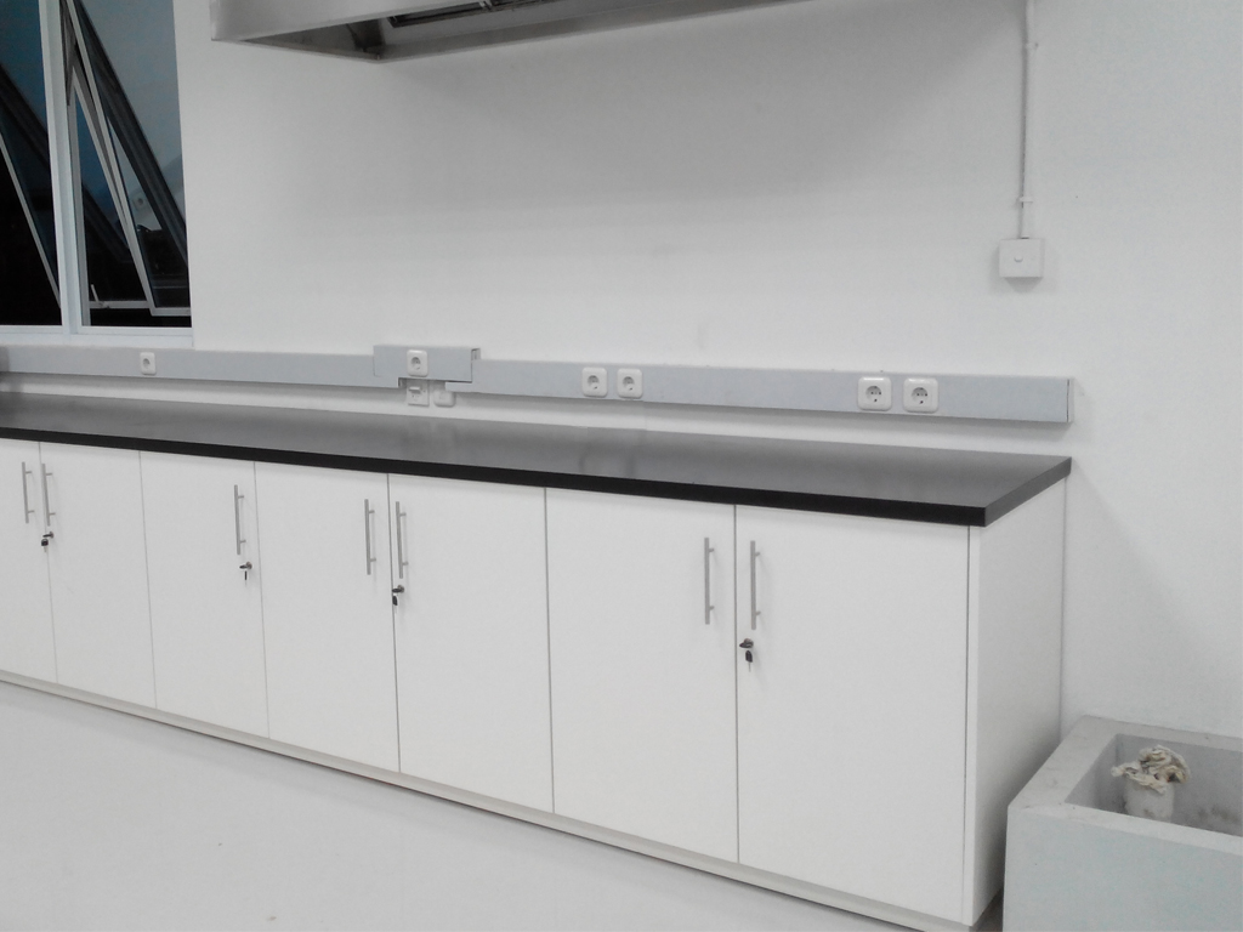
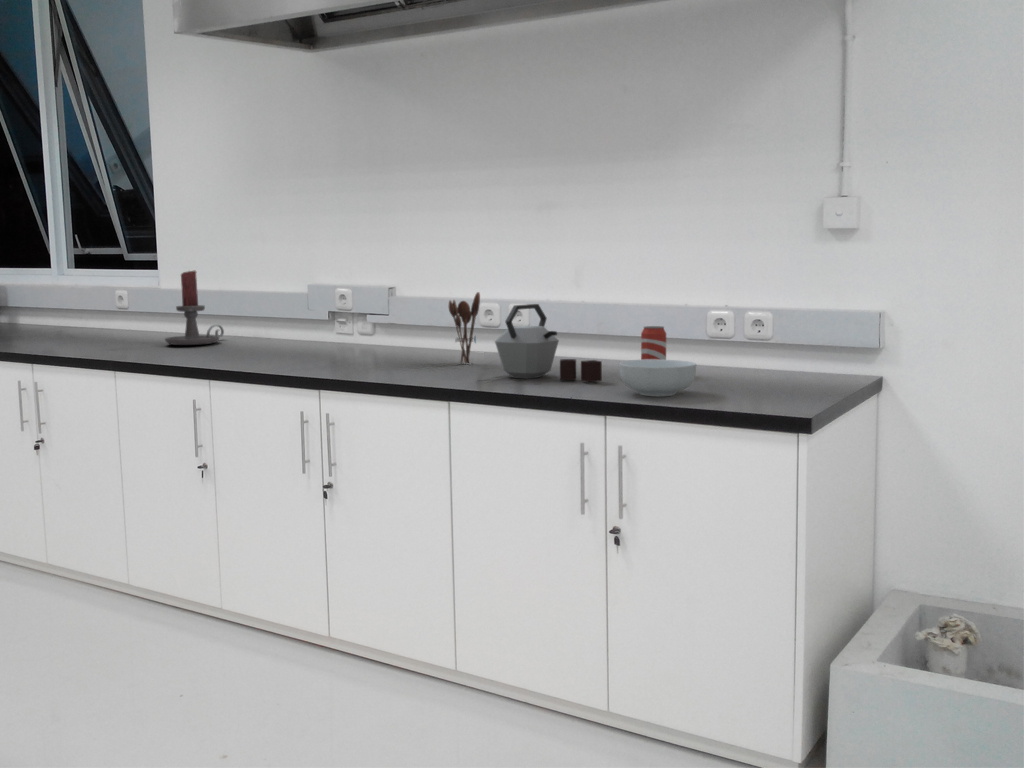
+ utensil holder [448,291,481,365]
+ kettle [494,303,603,383]
+ cereal bowl [618,359,697,397]
+ beverage can [640,325,667,360]
+ candle holder [163,270,225,346]
